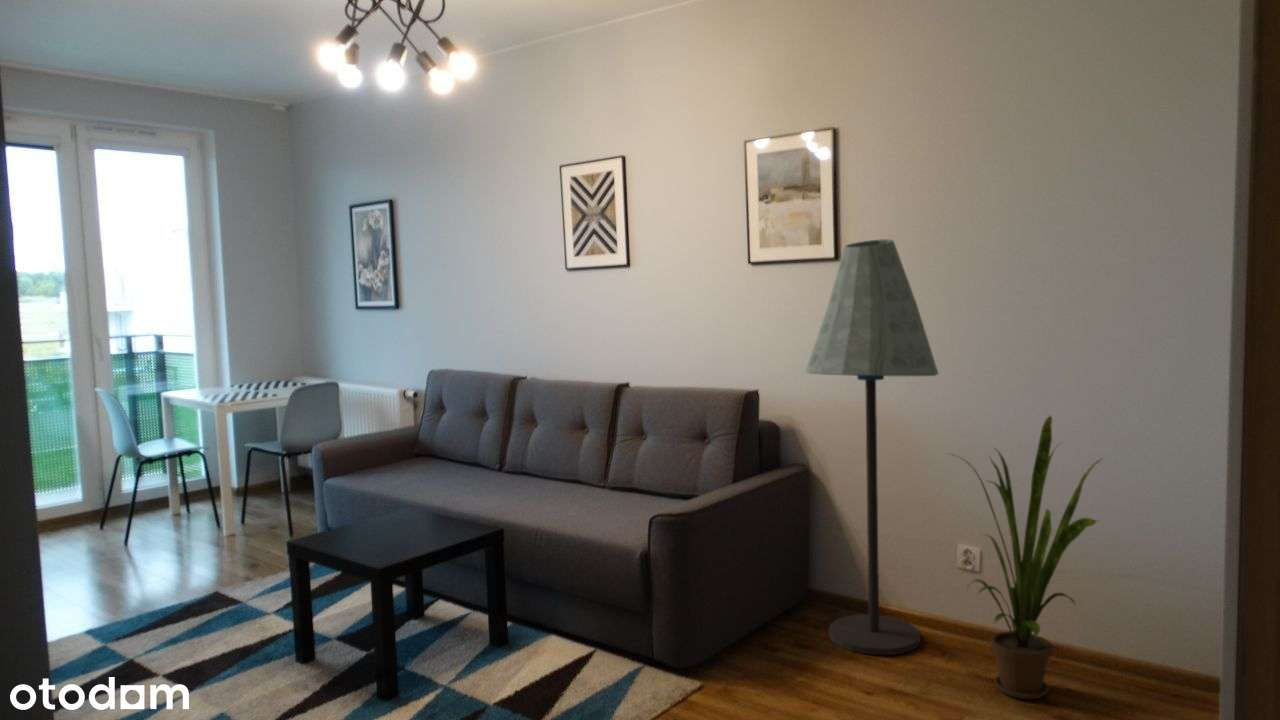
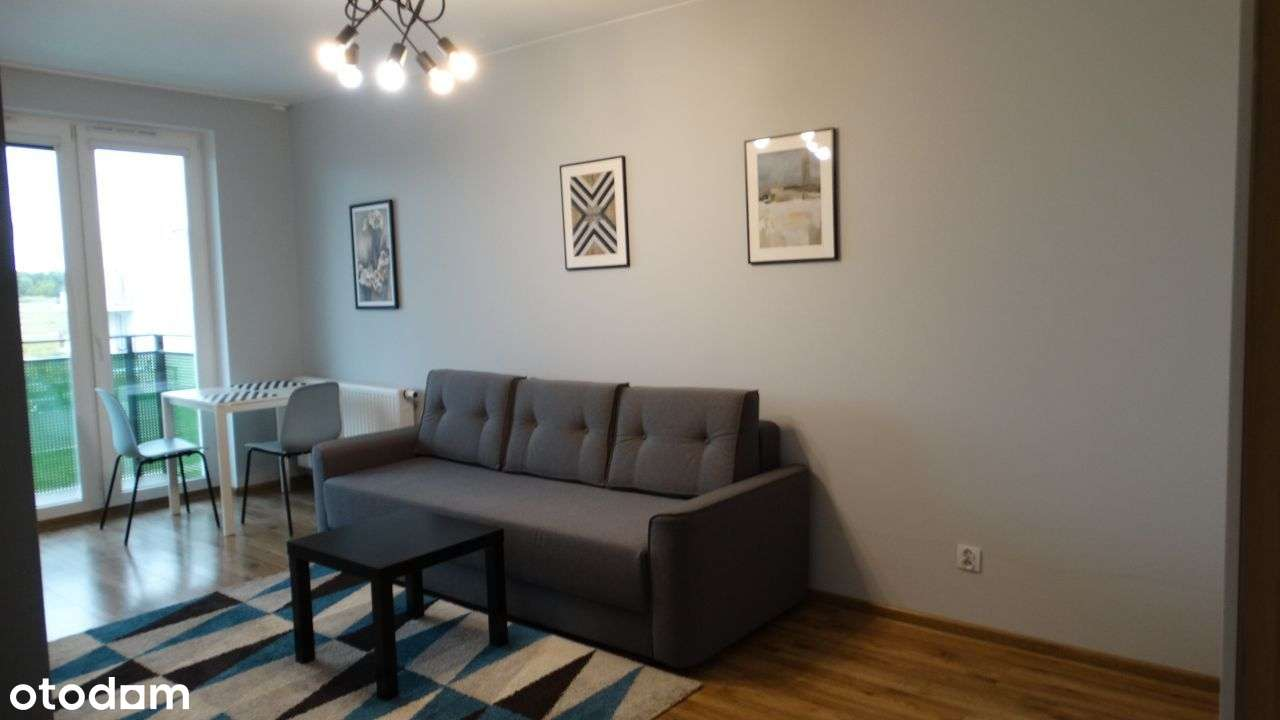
- floor lamp [804,238,940,656]
- house plant [947,415,1105,700]
